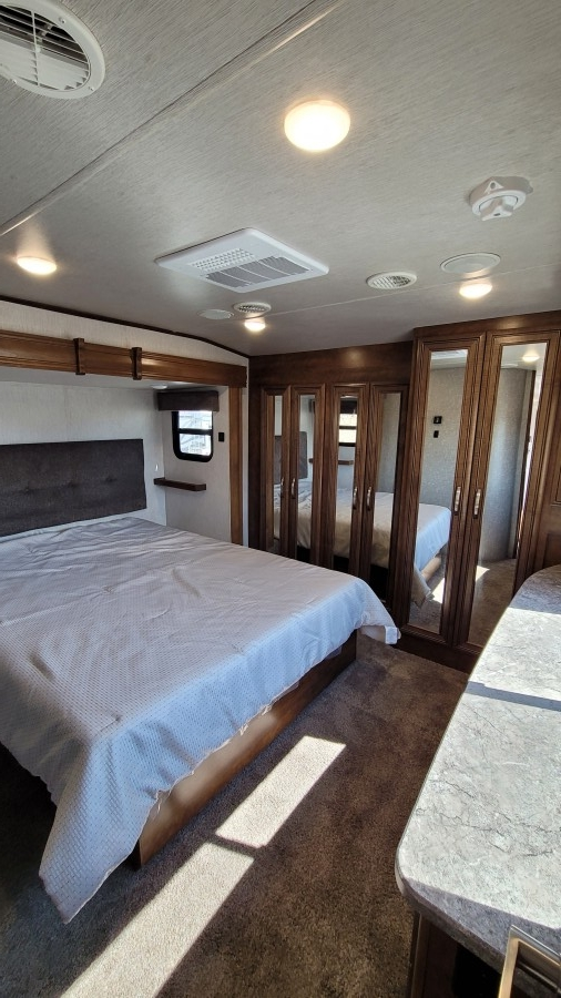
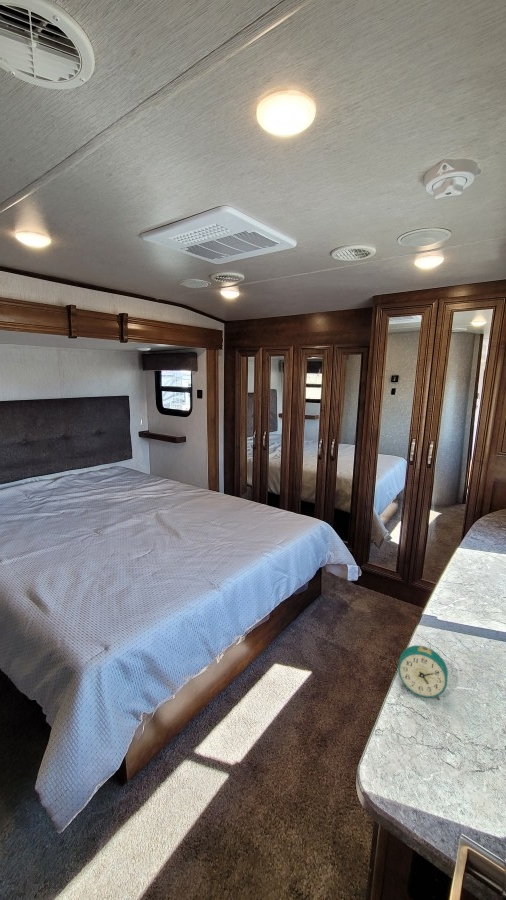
+ alarm clock [397,645,449,701]
